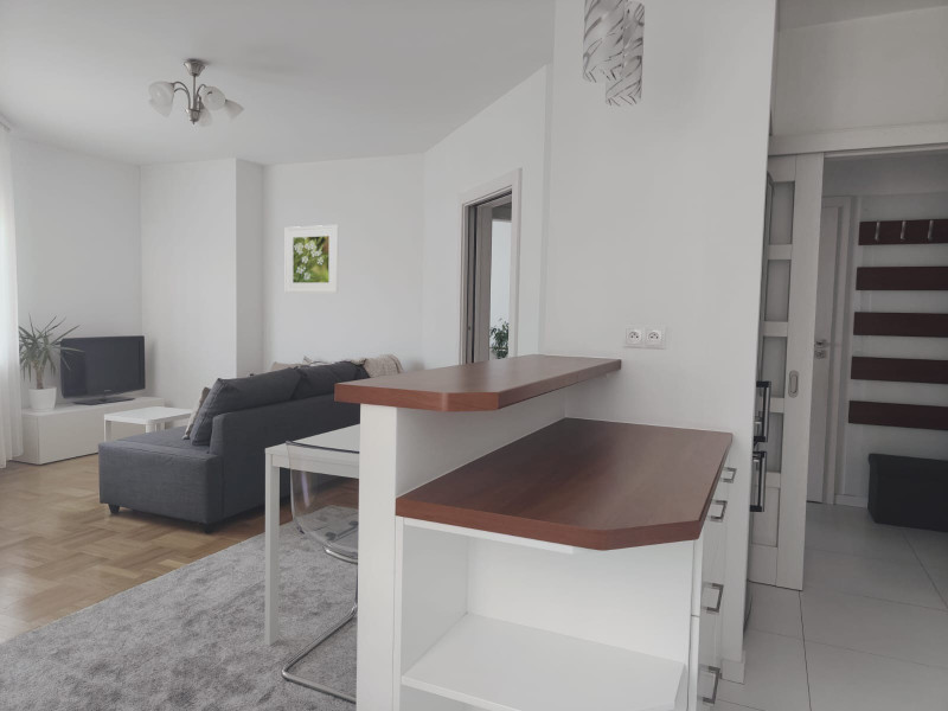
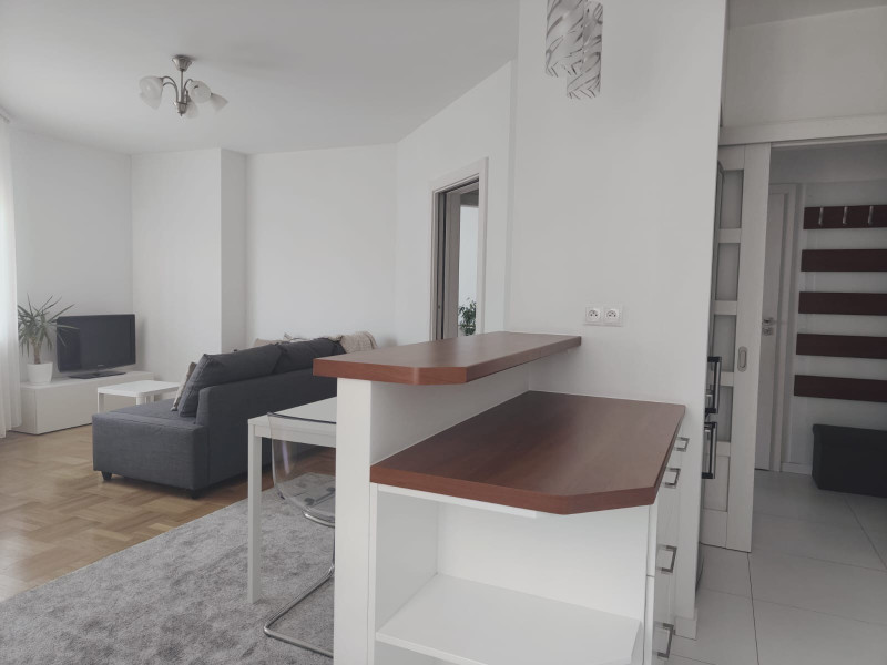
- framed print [284,224,340,294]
